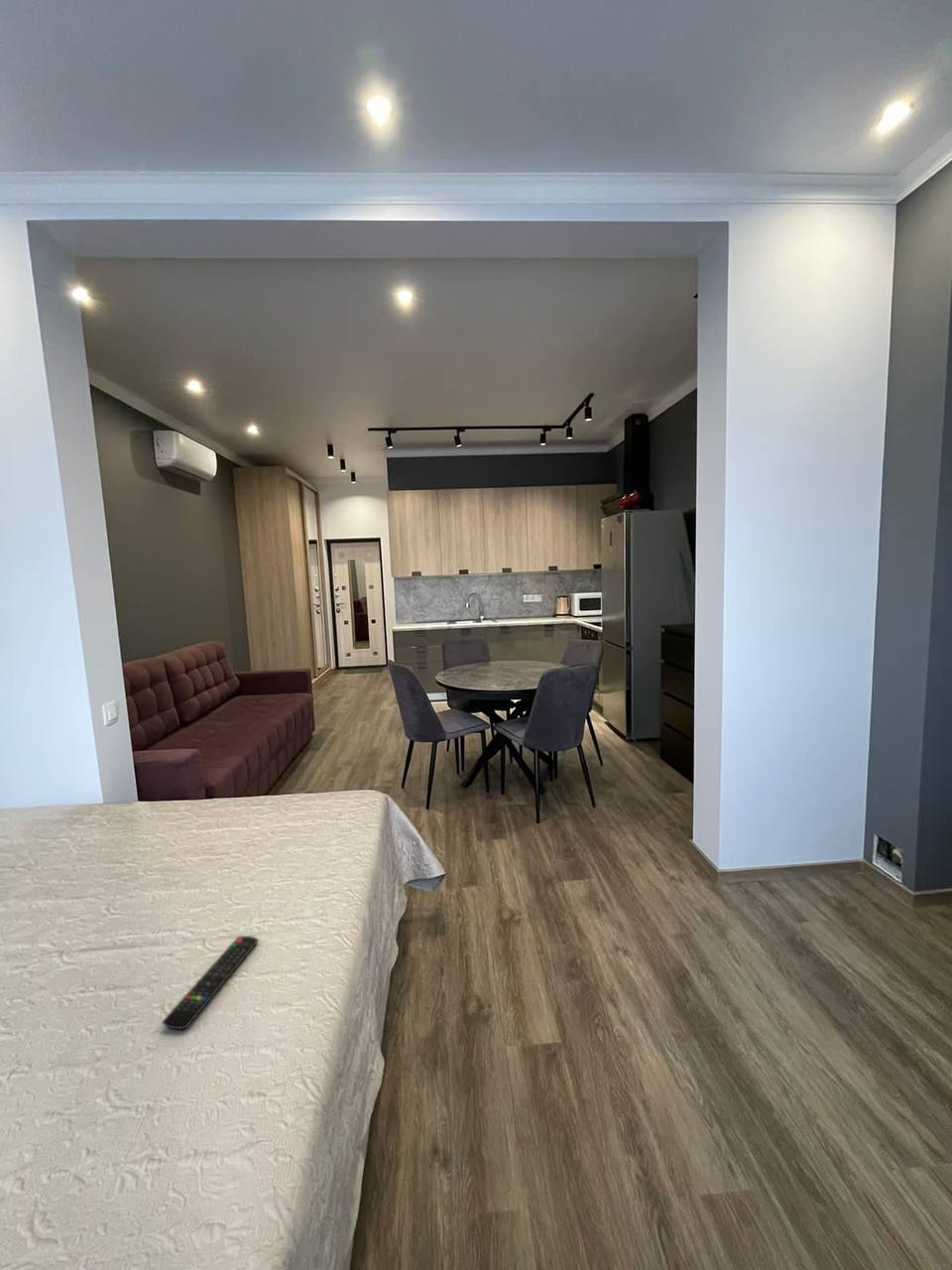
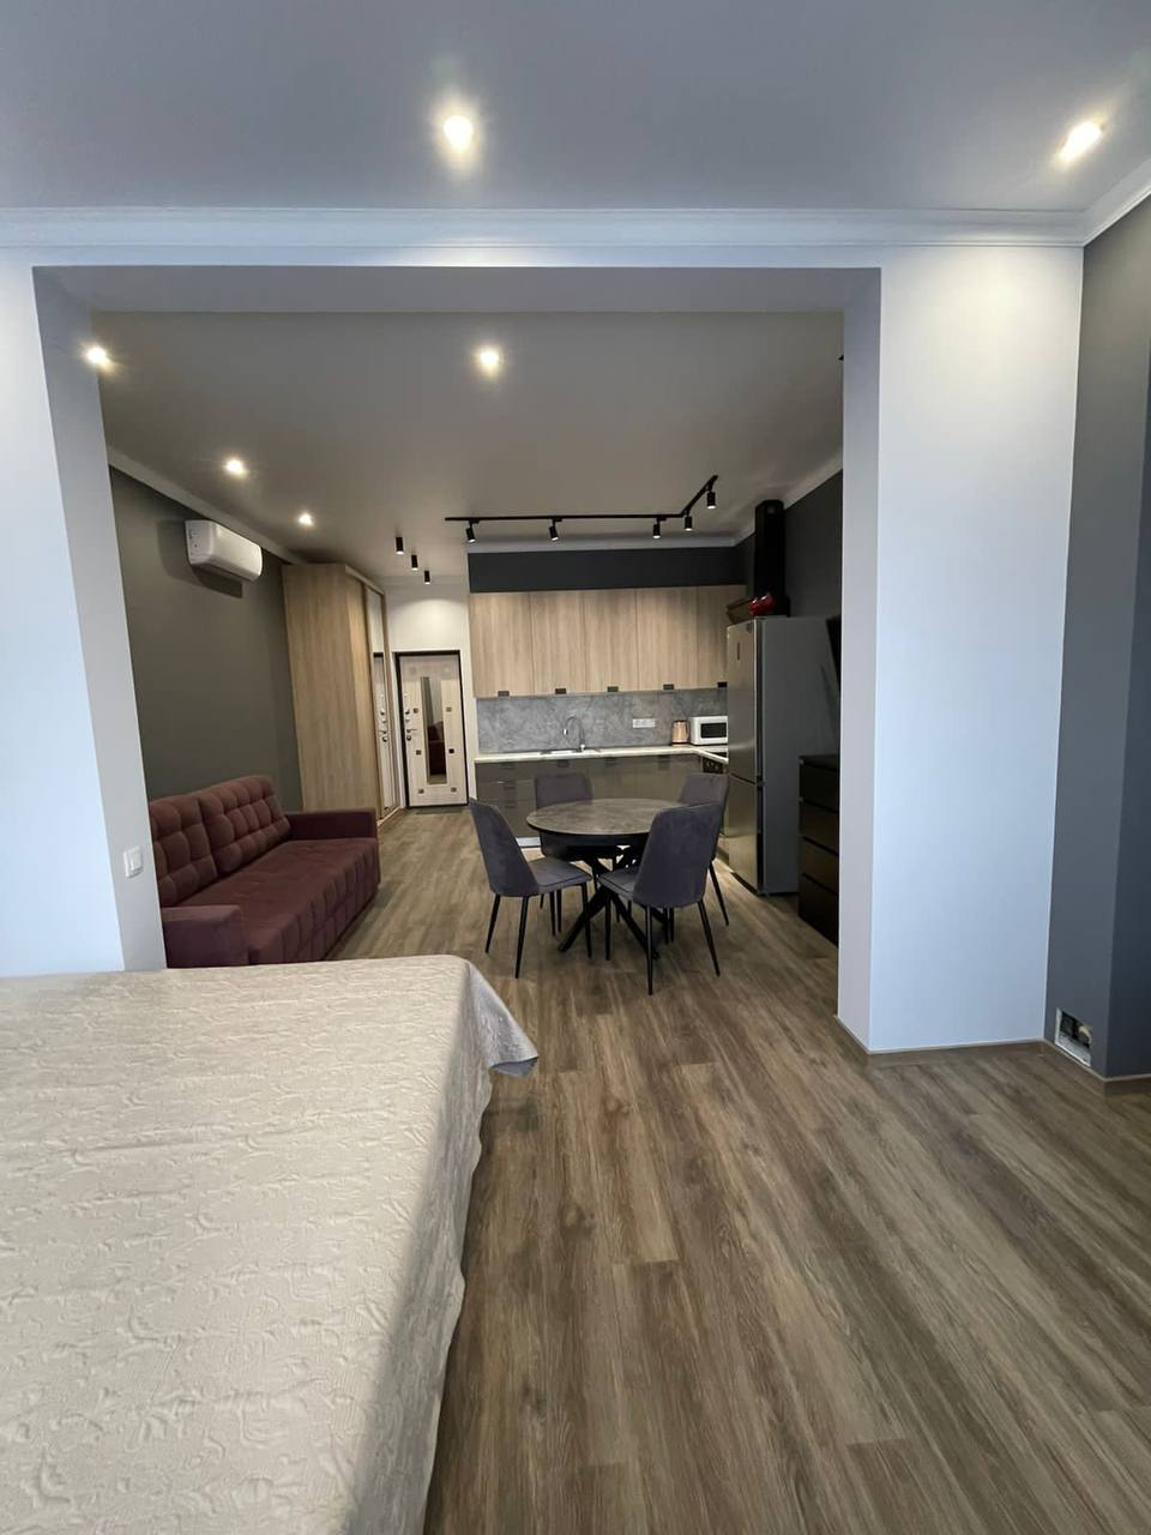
- remote control [162,935,260,1030]
